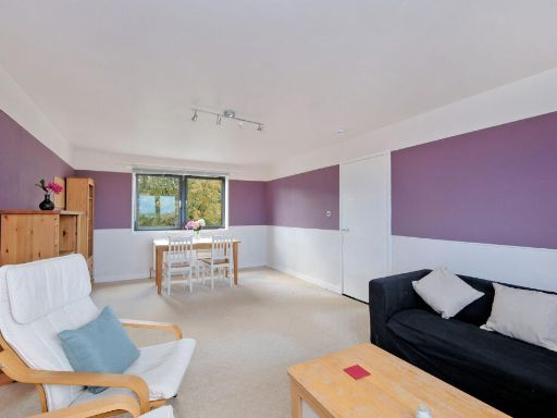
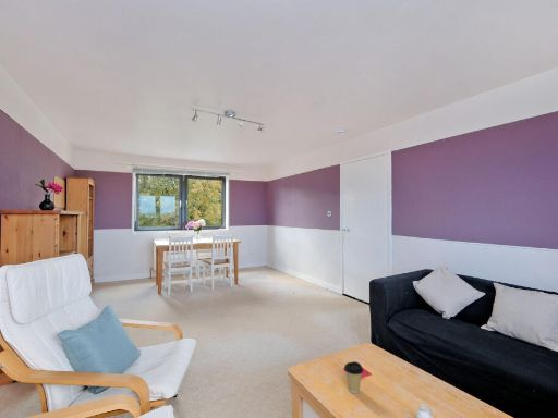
+ coffee cup [343,360,364,394]
